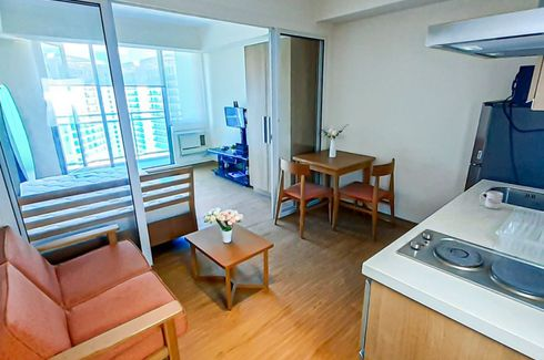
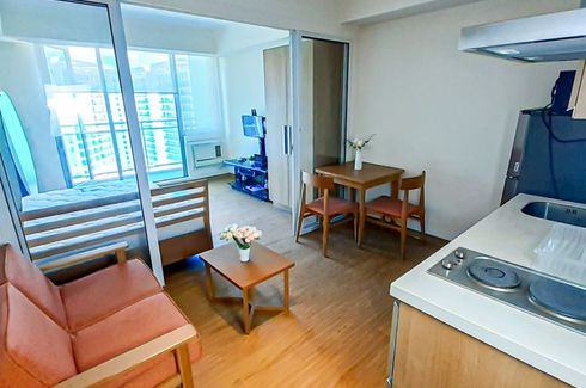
- mug [478,189,504,210]
